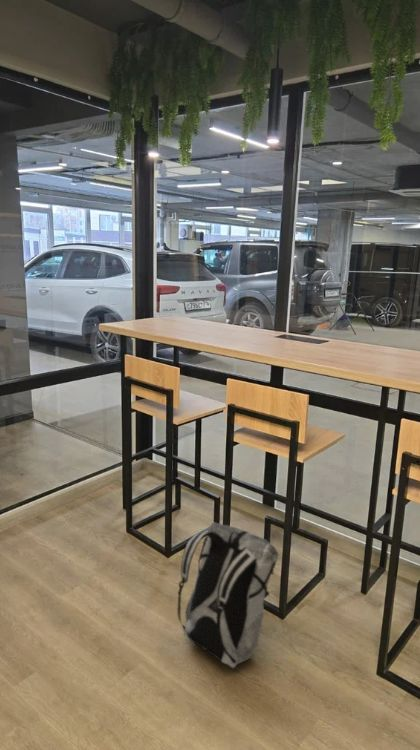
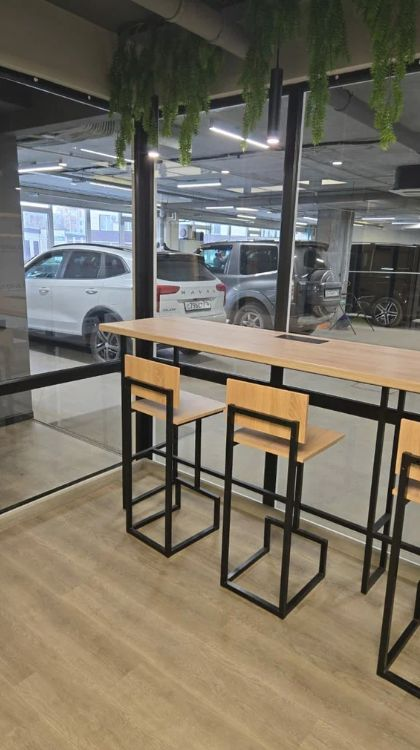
- backpack [177,521,280,669]
